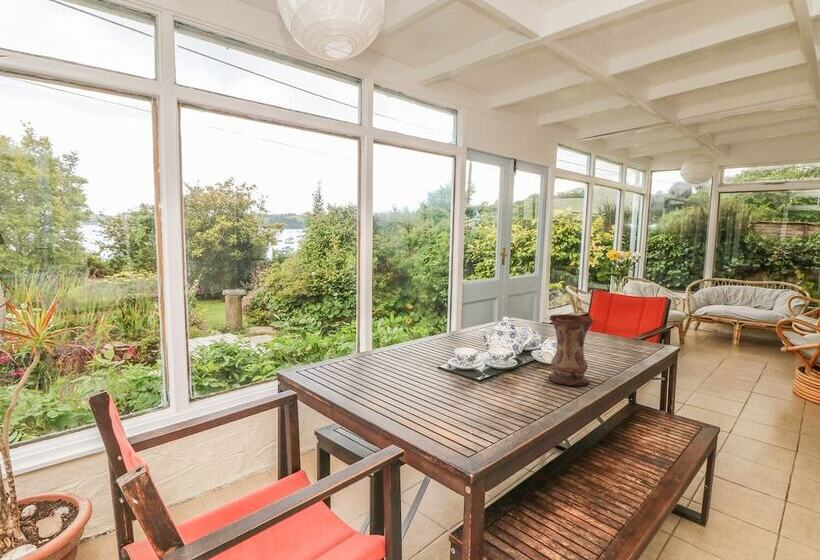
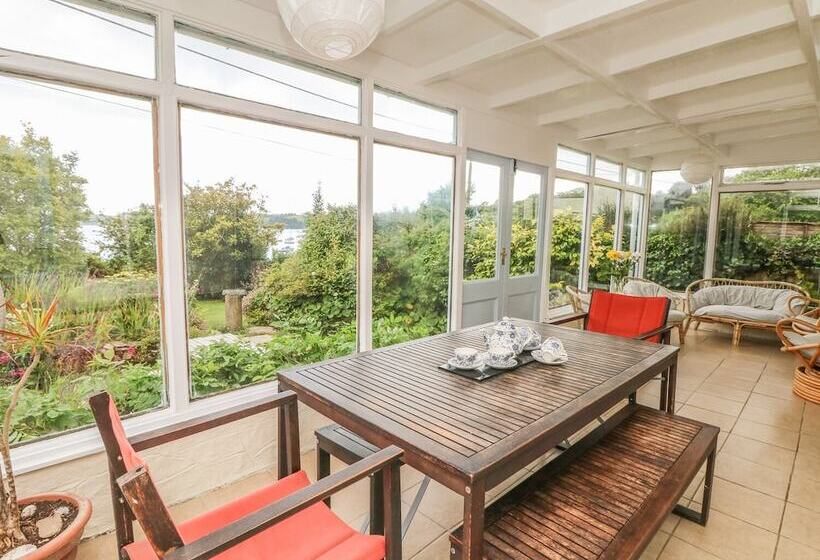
- vase [547,313,595,387]
